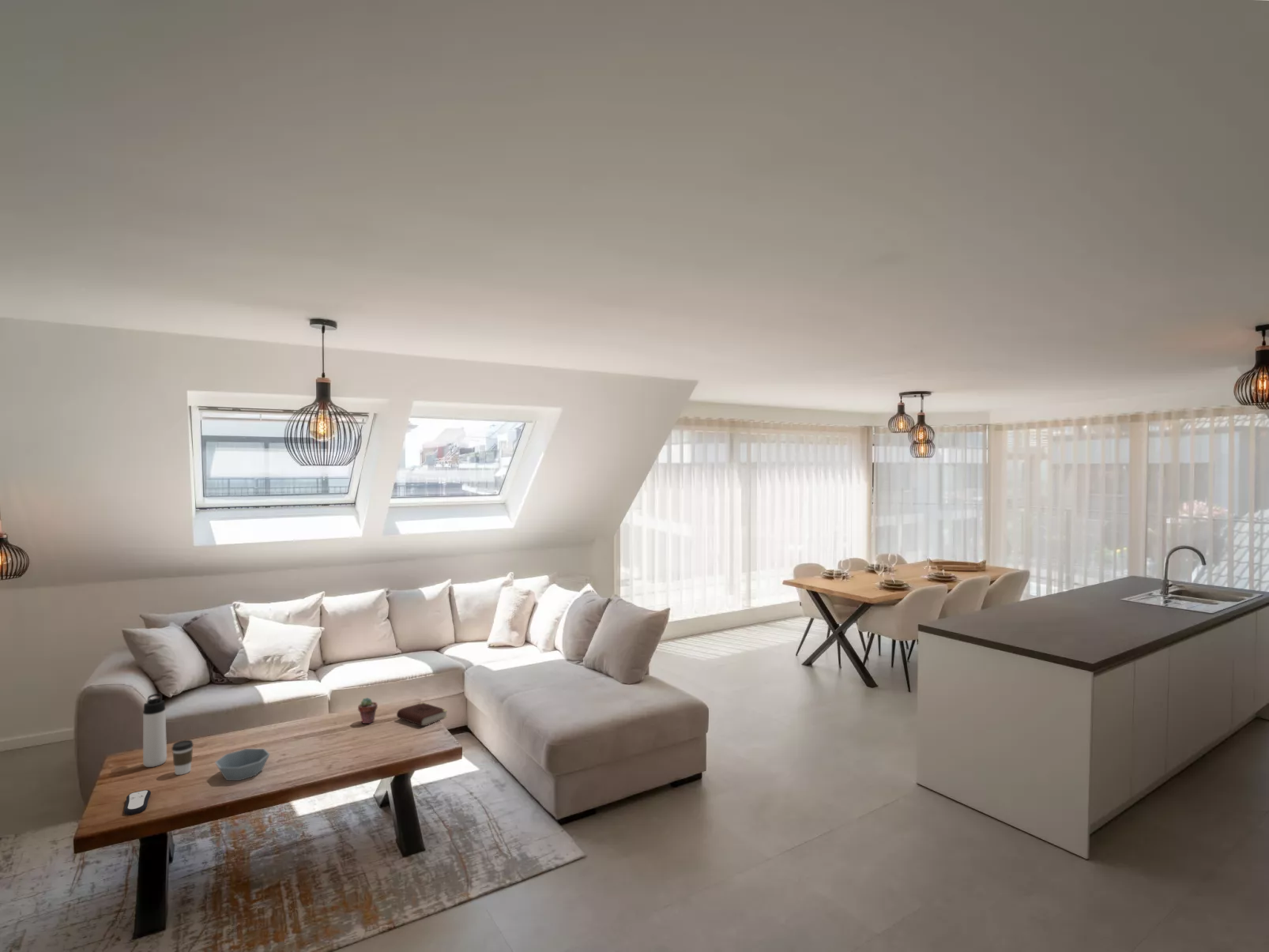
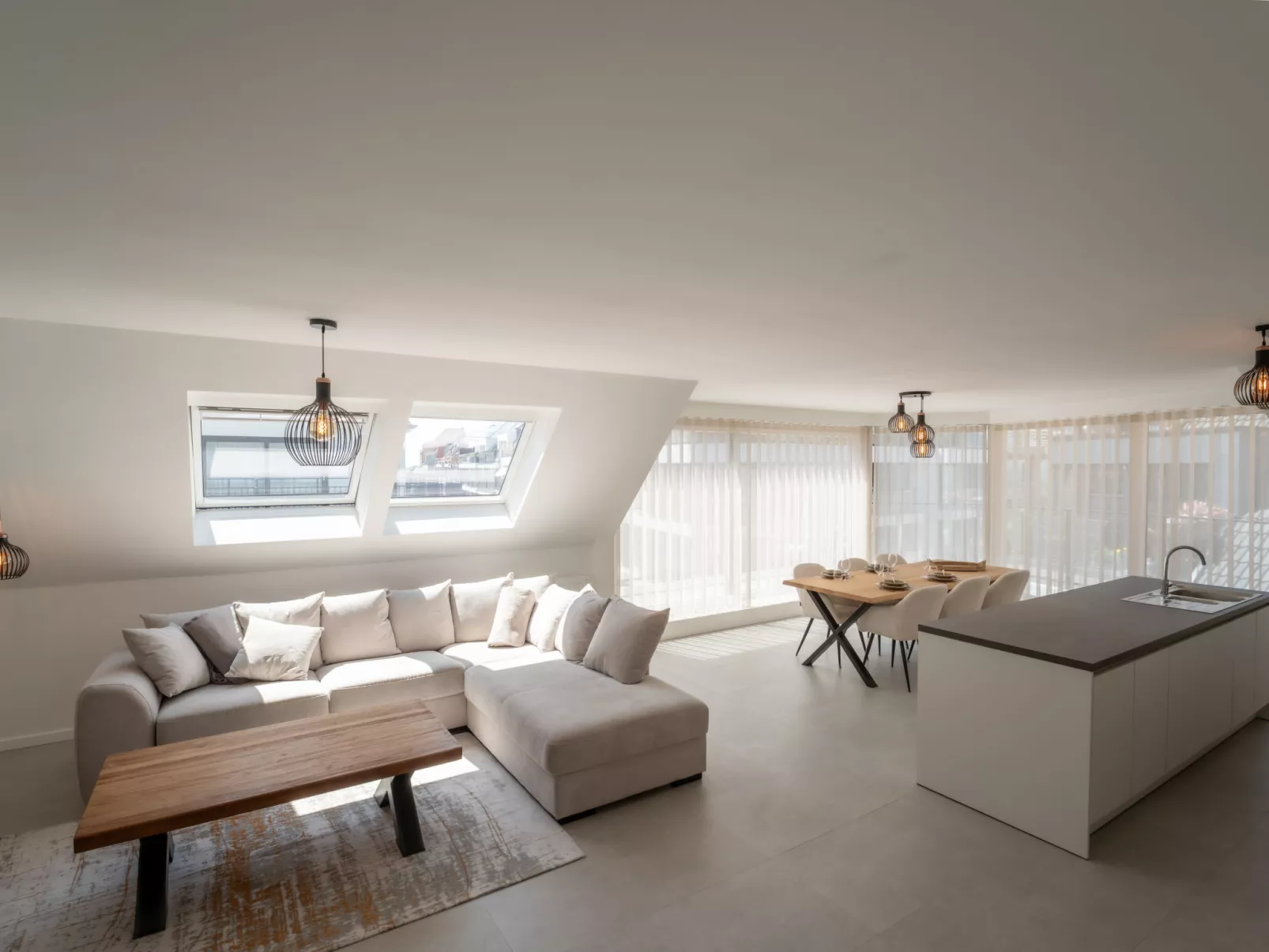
- remote control [123,789,152,815]
- book [396,702,449,727]
- bowl [214,747,271,781]
- thermos bottle [142,693,168,768]
- coffee cup [171,739,194,776]
- potted succulent [357,697,378,724]
